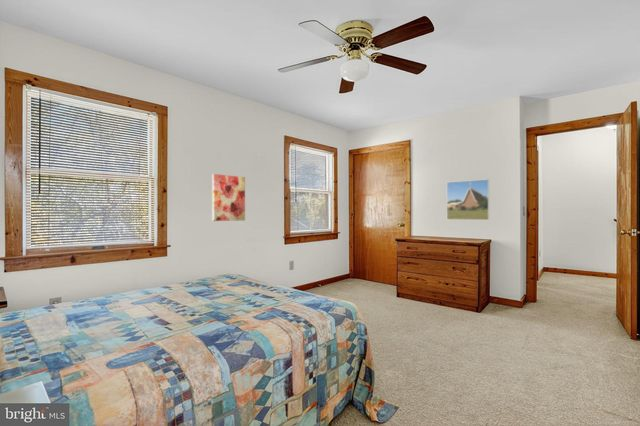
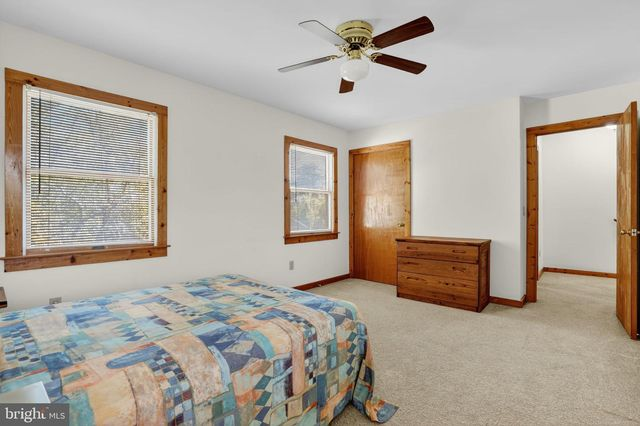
- wall art [211,173,246,222]
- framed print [446,178,490,221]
